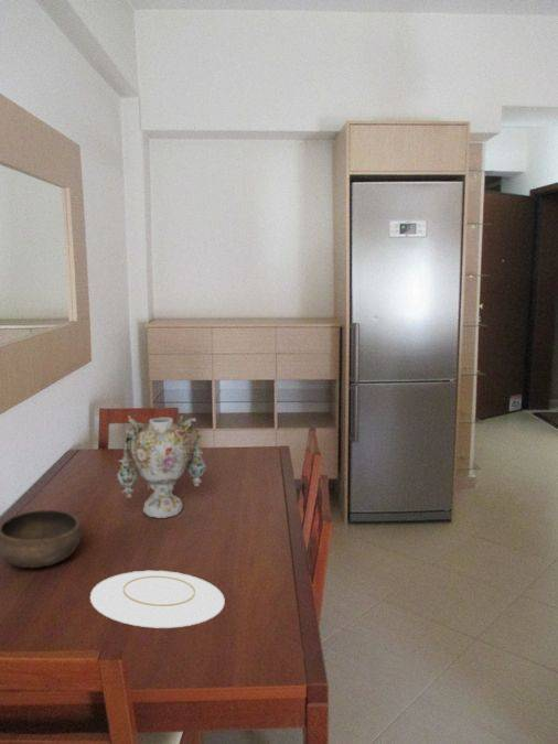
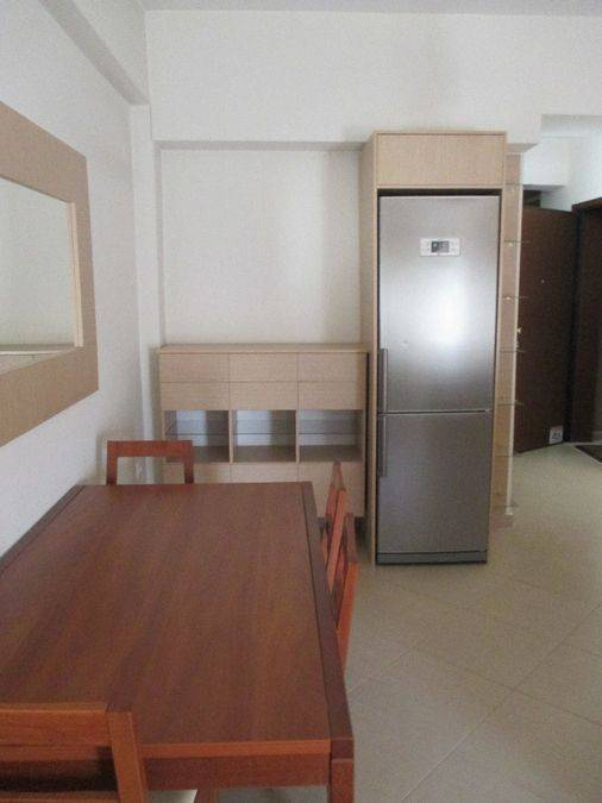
- plate [89,570,225,629]
- bowl [0,509,83,569]
- vase [116,414,207,519]
